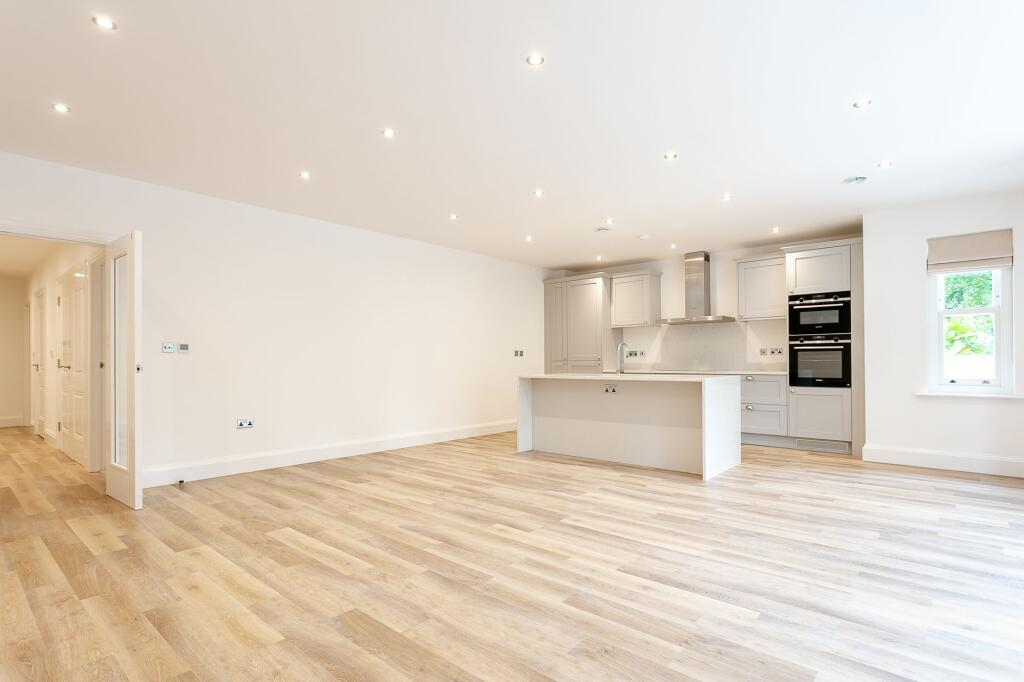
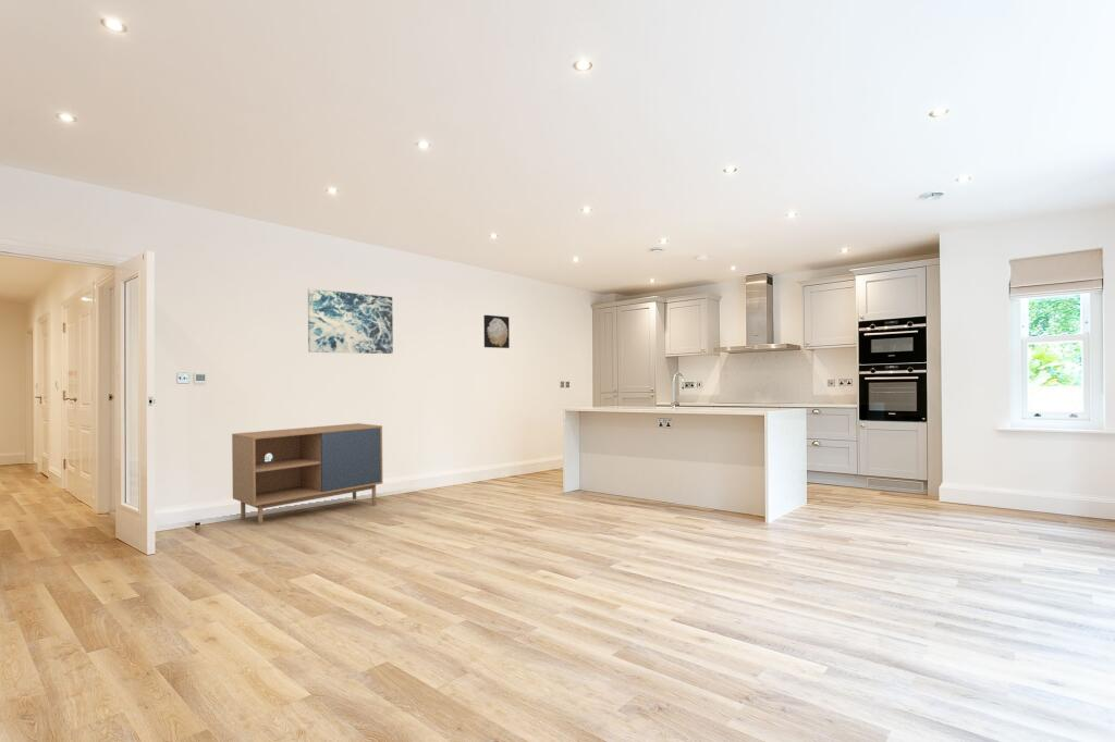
+ storage cabinet [231,422,383,527]
+ wall art [482,314,511,349]
+ wall art [307,287,394,355]
